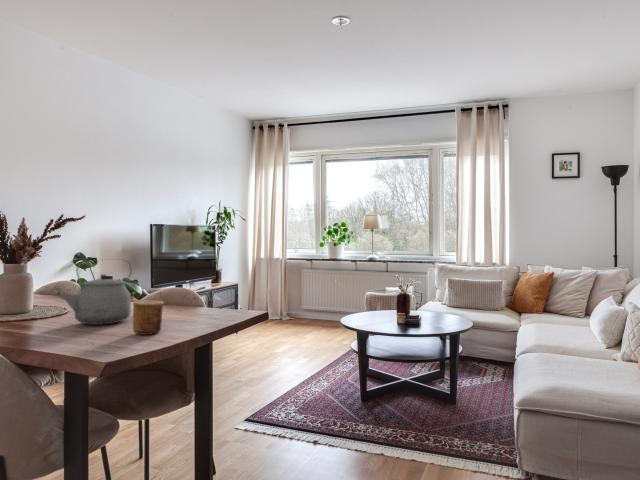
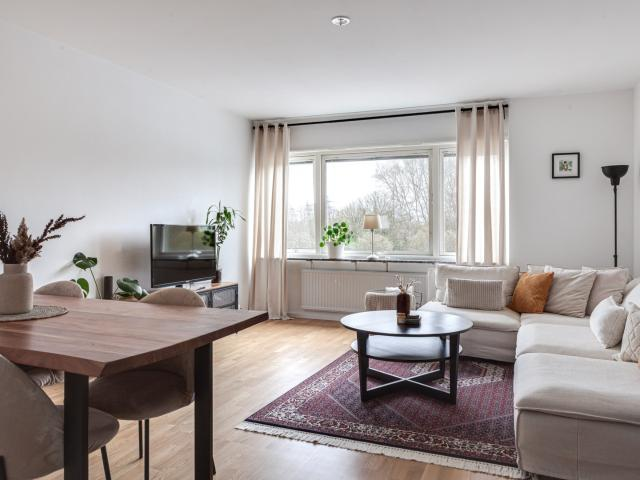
- tea kettle [55,258,133,326]
- cup [132,299,165,336]
